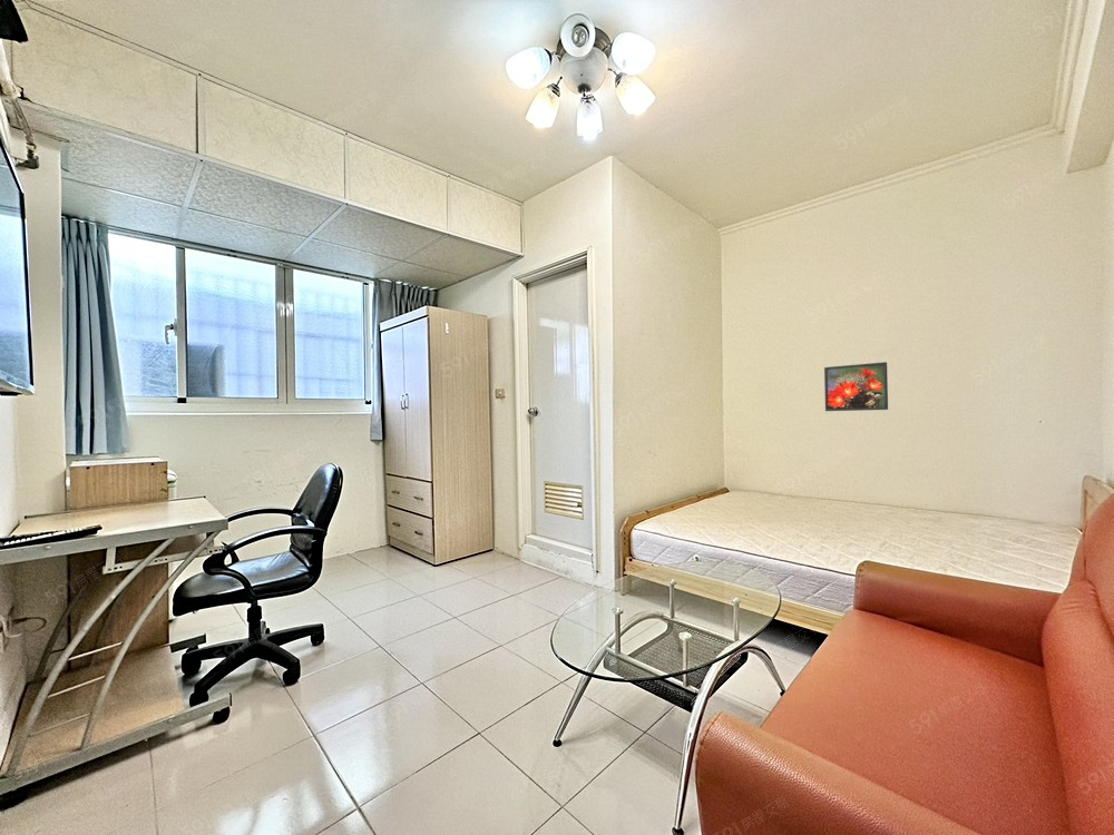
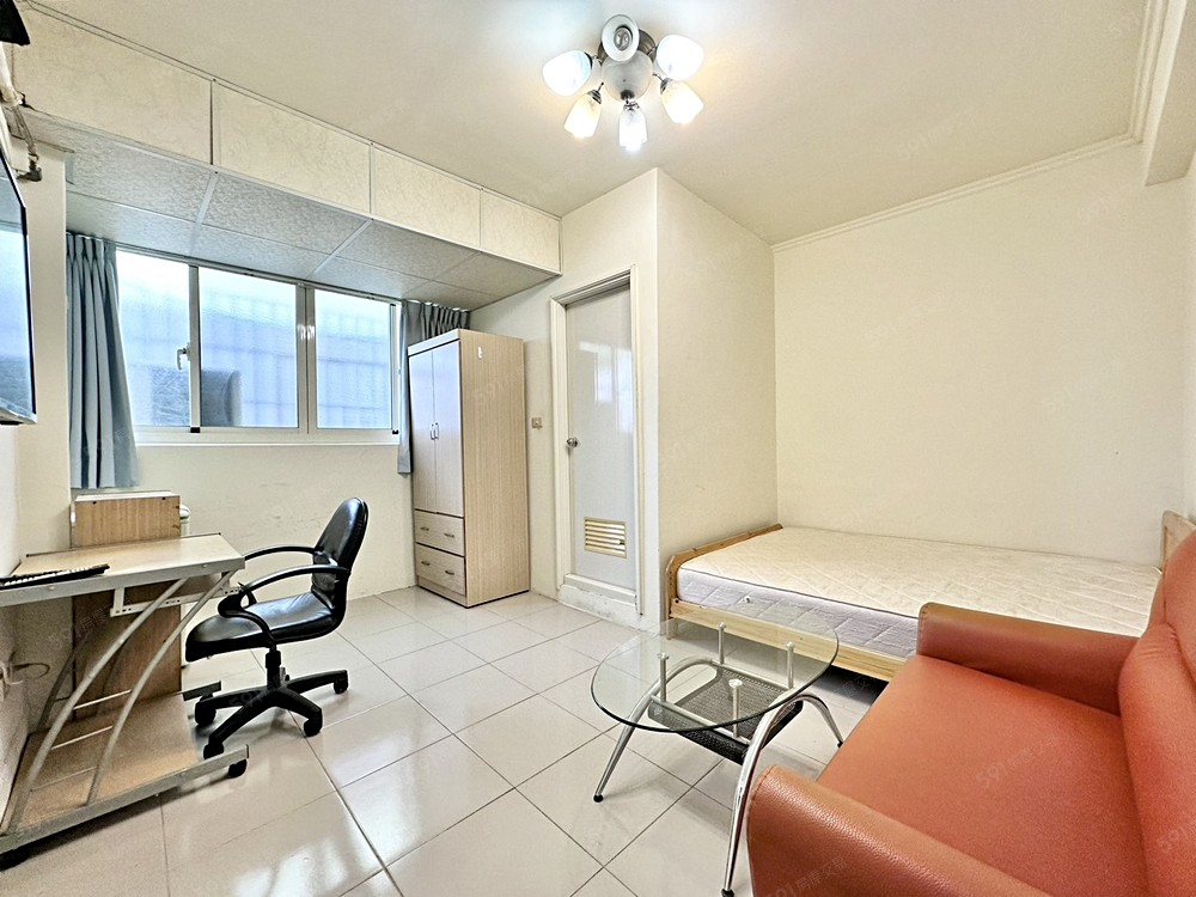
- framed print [823,361,889,412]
